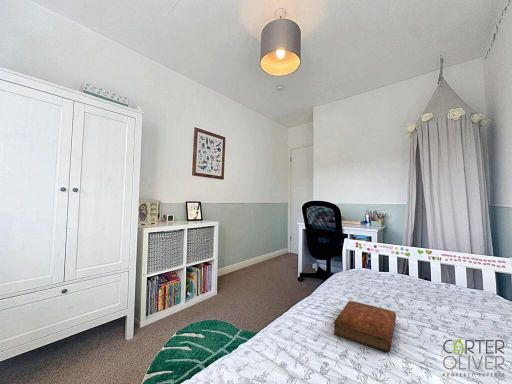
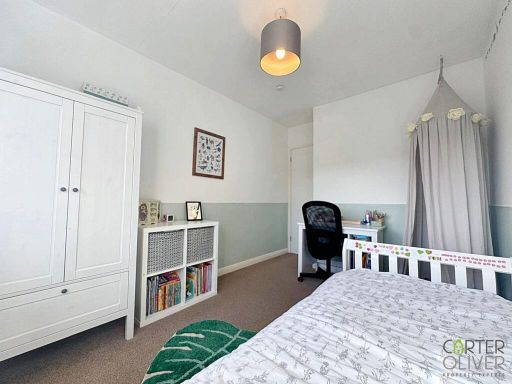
- bible [333,300,397,353]
